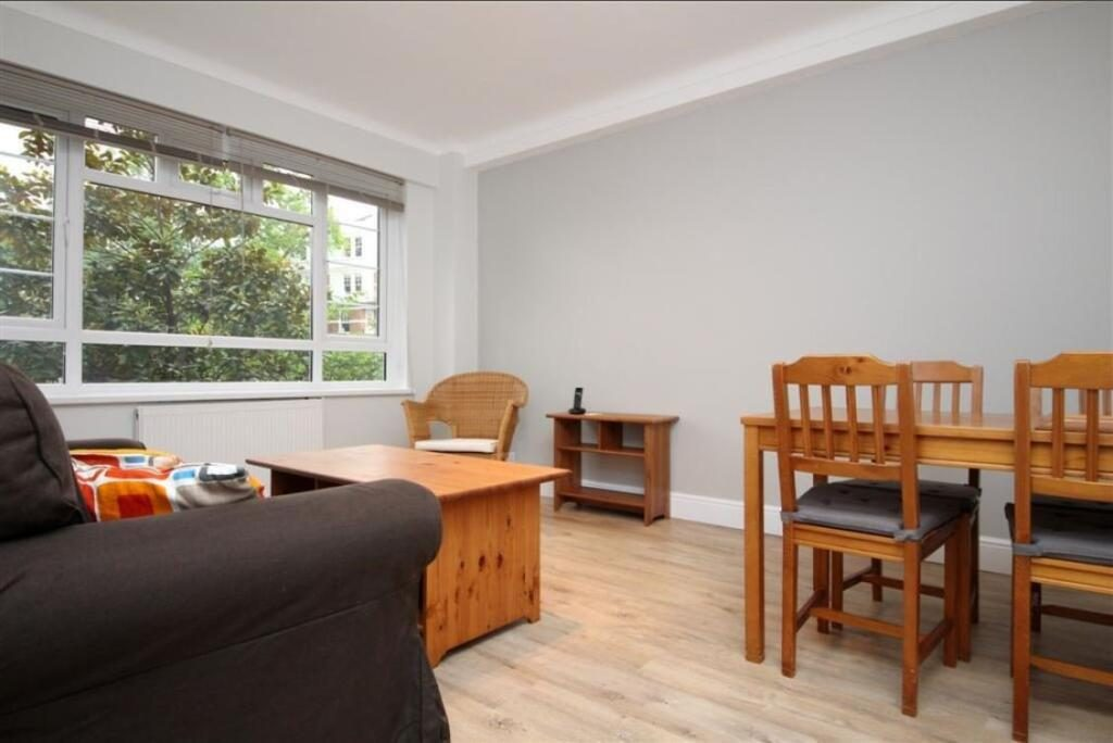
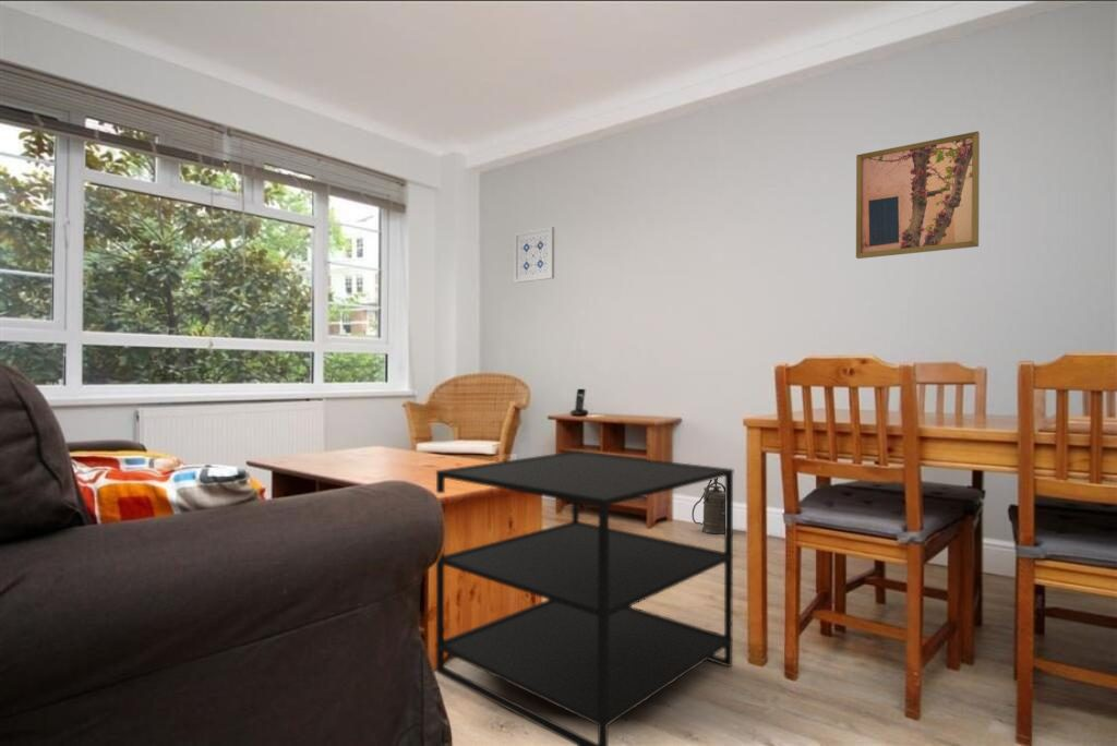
+ side table [434,450,734,746]
+ oil lamp [690,478,725,536]
+ wall art [855,130,981,260]
+ wall art [513,226,555,284]
